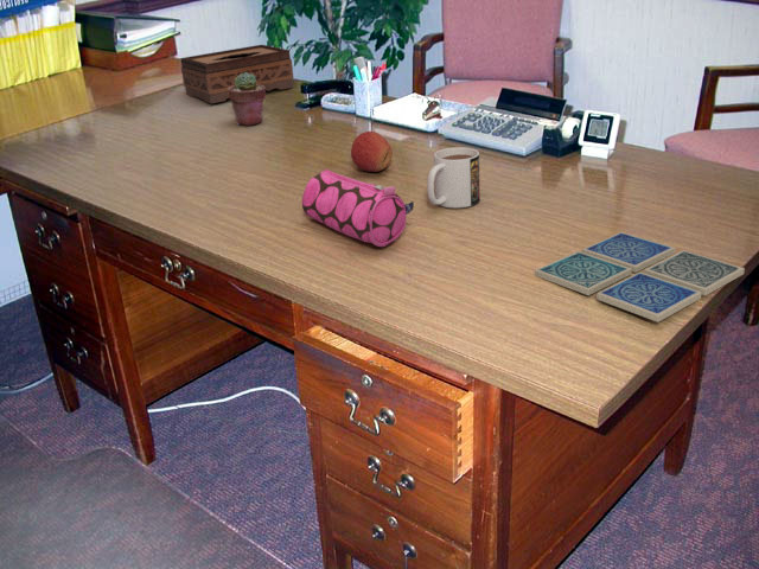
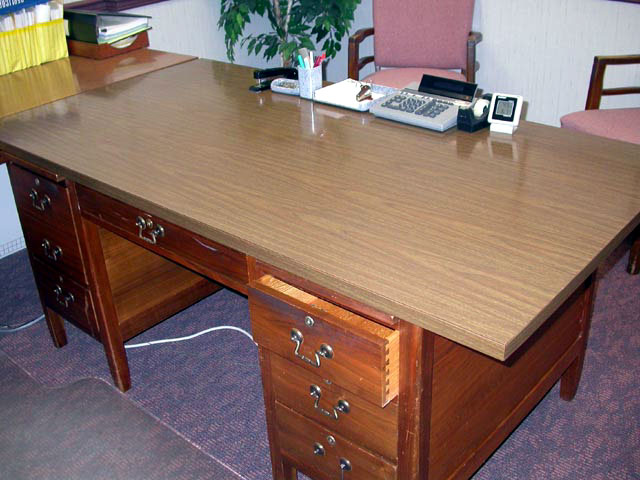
- potted succulent [228,72,267,127]
- pencil case [301,168,415,248]
- drink coaster [534,231,746,324]
- apple [350,130,394,173]
- tissue box [179,44,294,104]
- mug [426,146,481,209]
